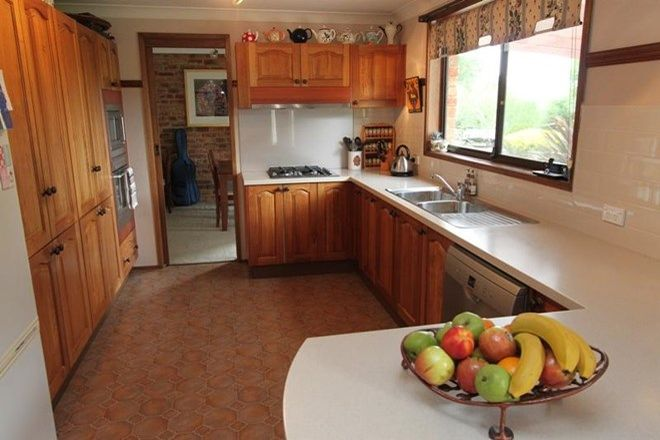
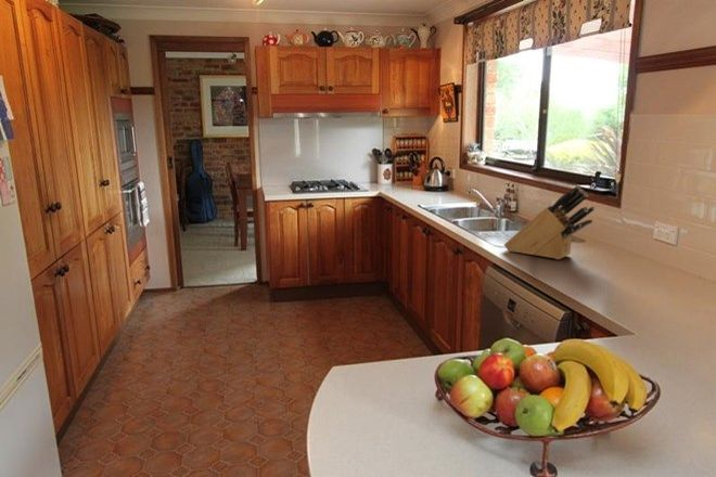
+ knife block [503,184,597,260]
